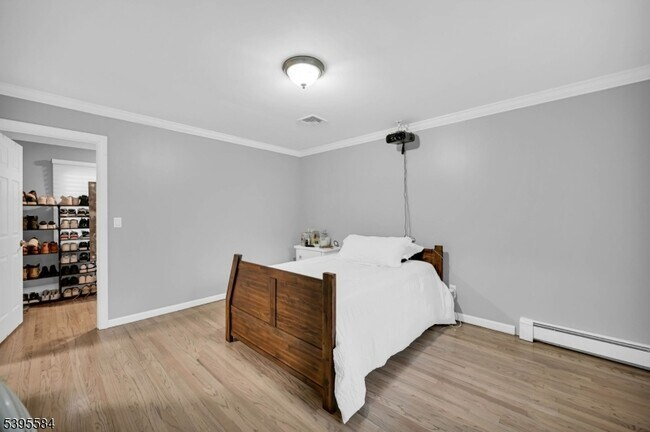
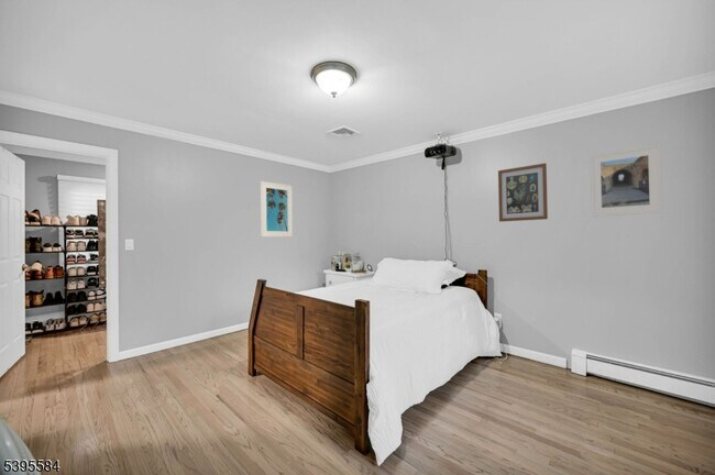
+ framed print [260,180,294,238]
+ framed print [588,143,663,218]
+ wall art [497,162,549,223]
